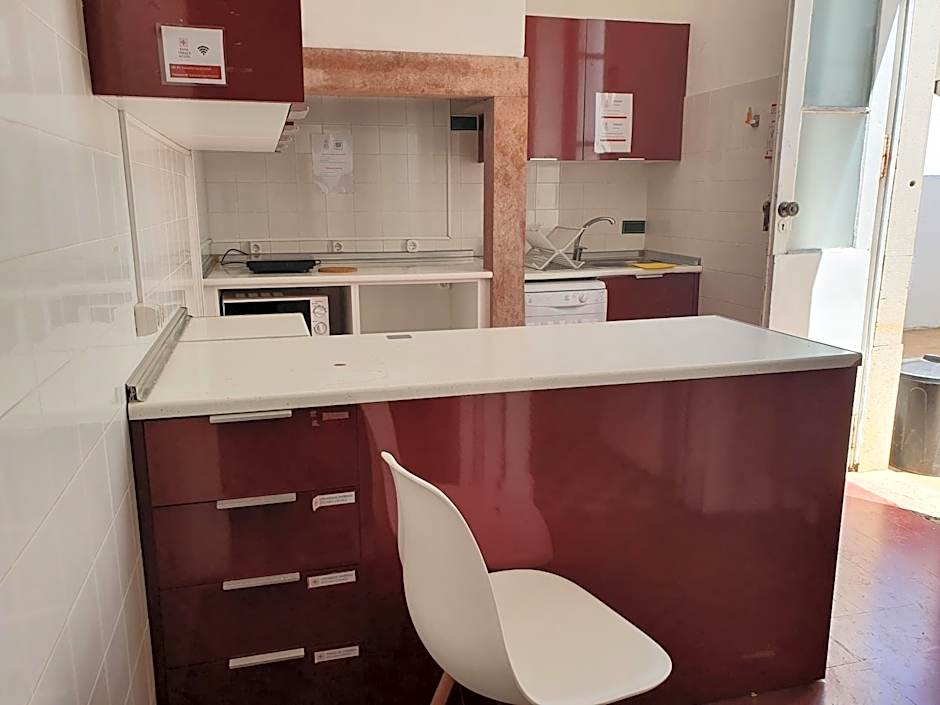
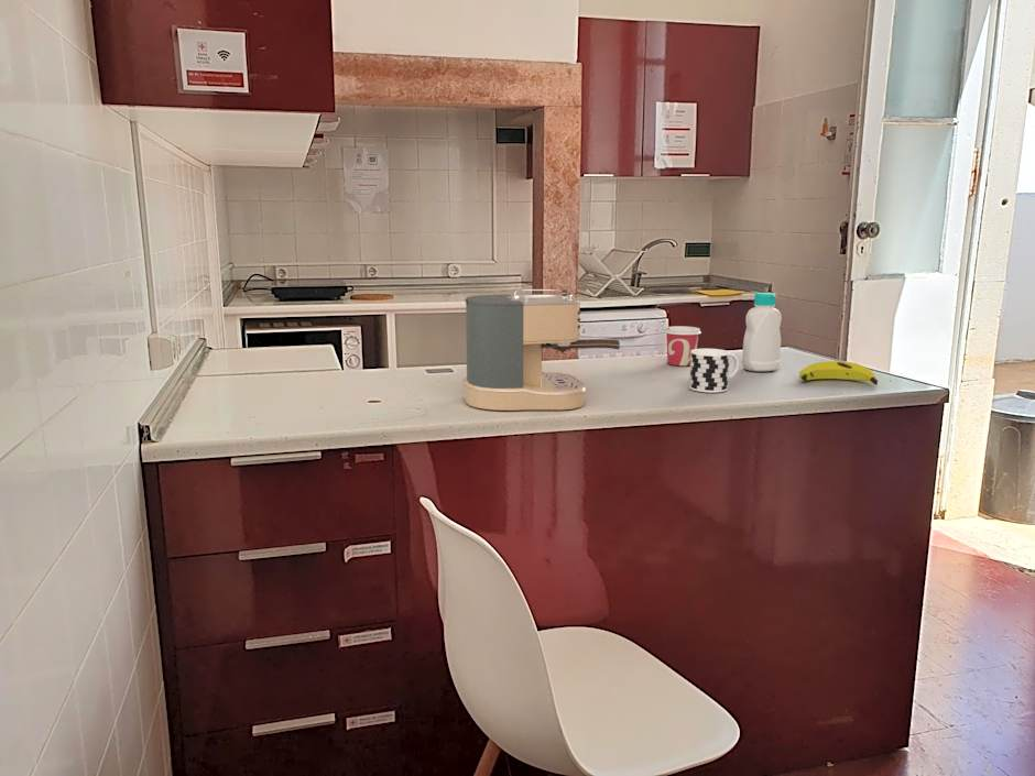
+ banana [798,360,879,386]
+ cup [688,348,740,394]
+ coffee maker [461,288,621,412]
+ bottle [741,292,783,373]
+ cup [663,325,702,367]
